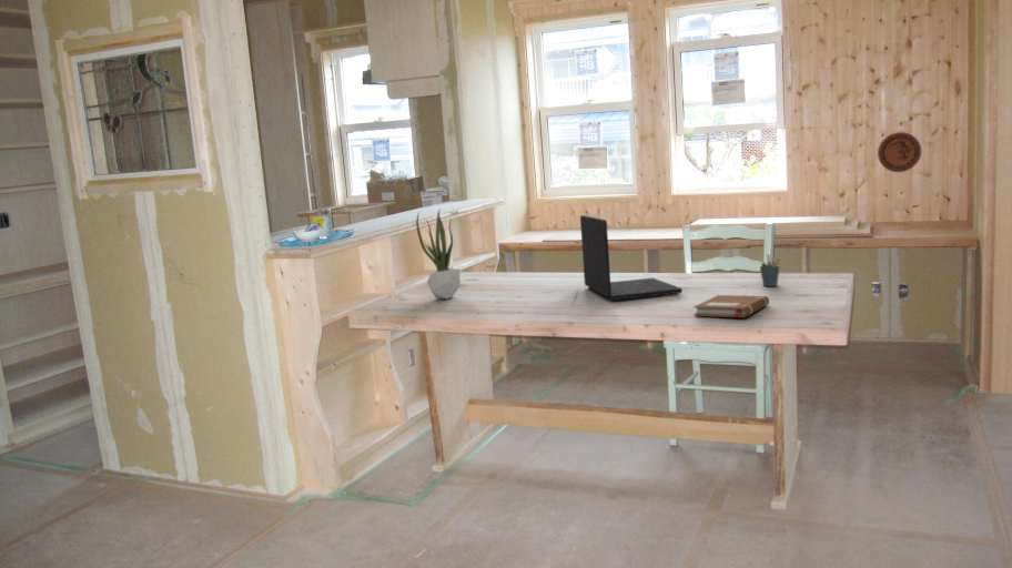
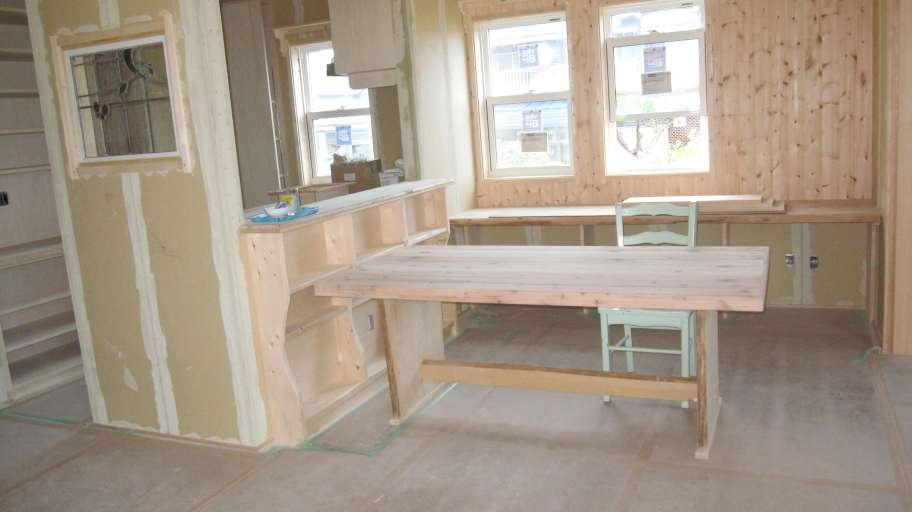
- decorative plate [877,131,922,173]
- notebook [692,294,770,318]
- laptop [579,214,684,302]
- potted plant [415,210,462,300]
- pen holder [759,253,781,287]
